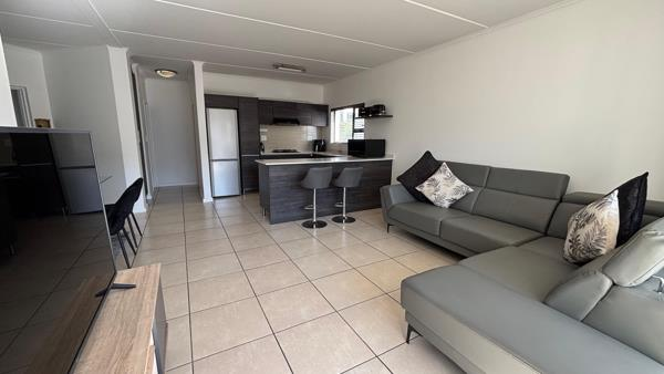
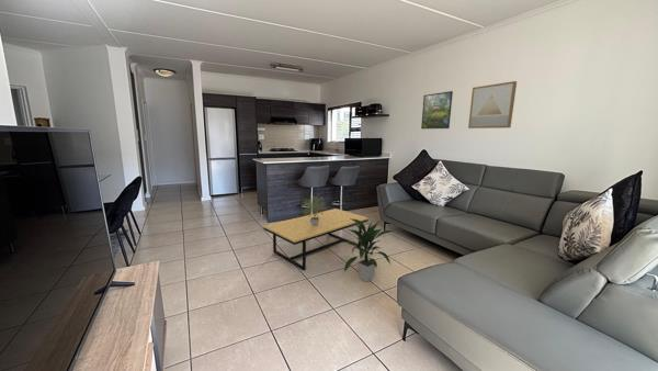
+ indoor plant [342,218,395,283]
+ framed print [420,90,454,130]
+ potted plant [300,192,328,226]
+ coffee table [262,207,370,271]
+ wall art [467,80,518,130]
